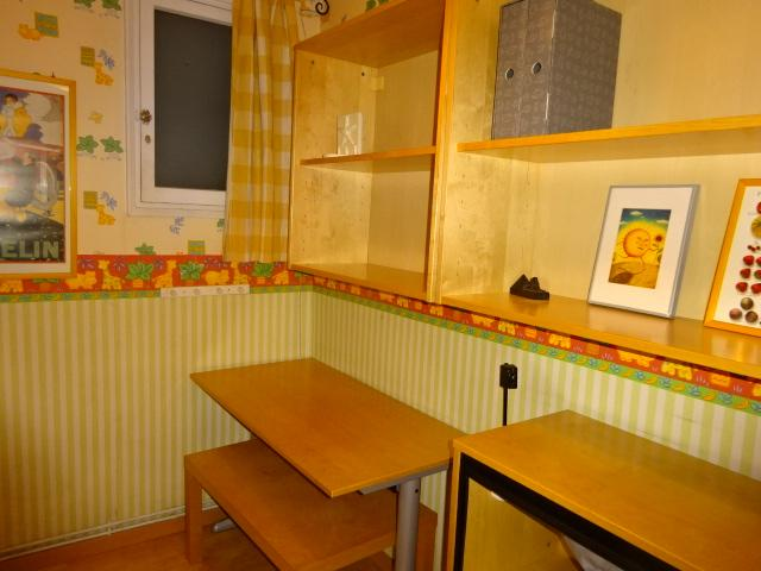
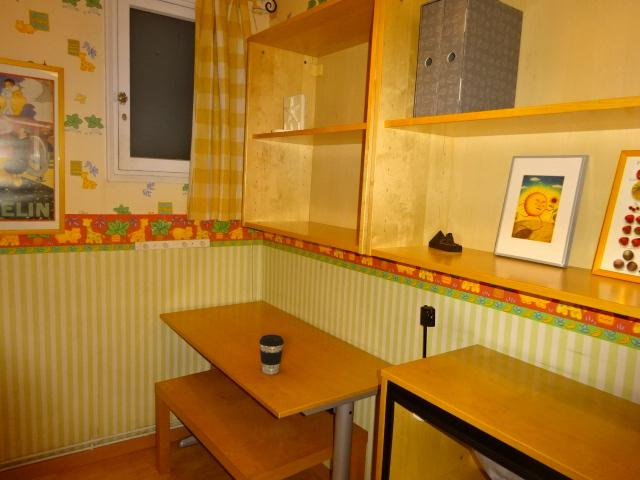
+ coffee cup [258,334,285,375]
